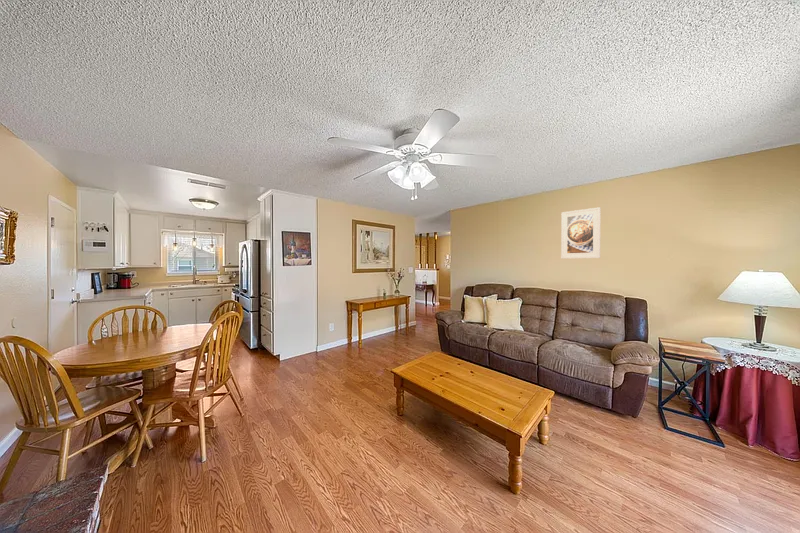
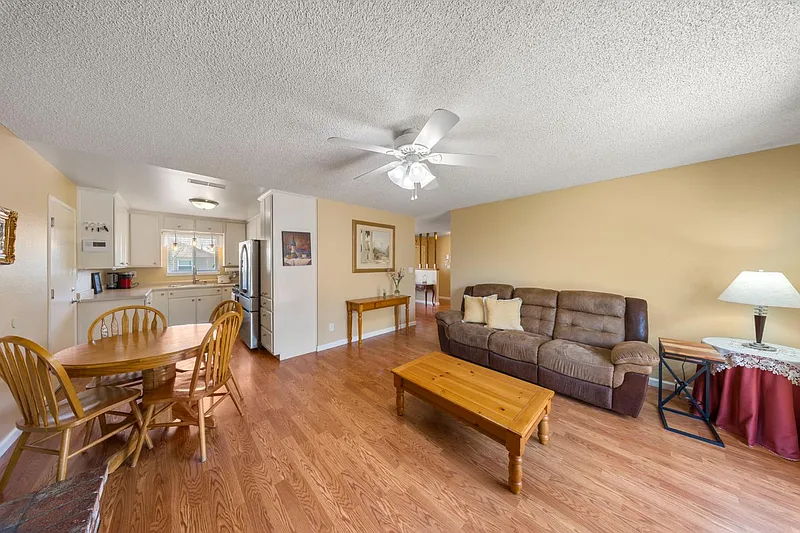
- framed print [560,206,602,260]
